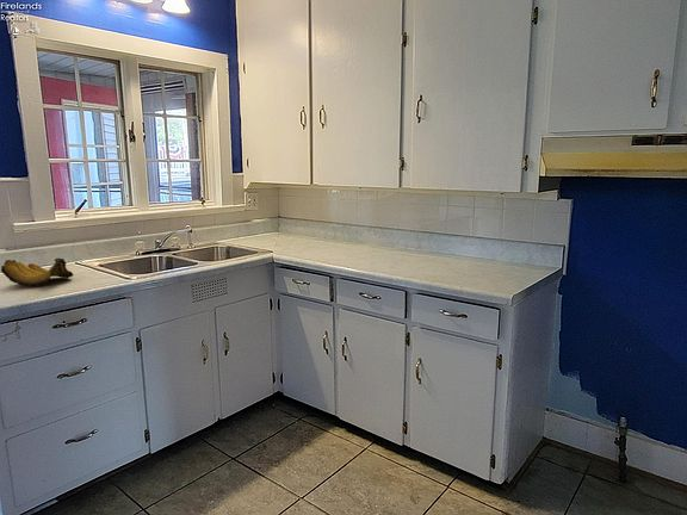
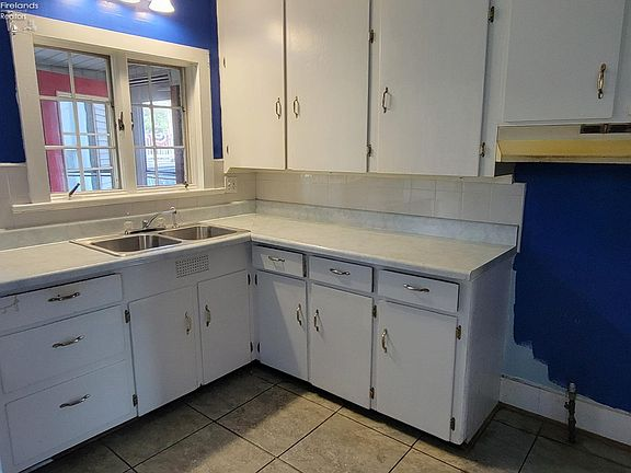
- banana bunch [0,256,75,287]
